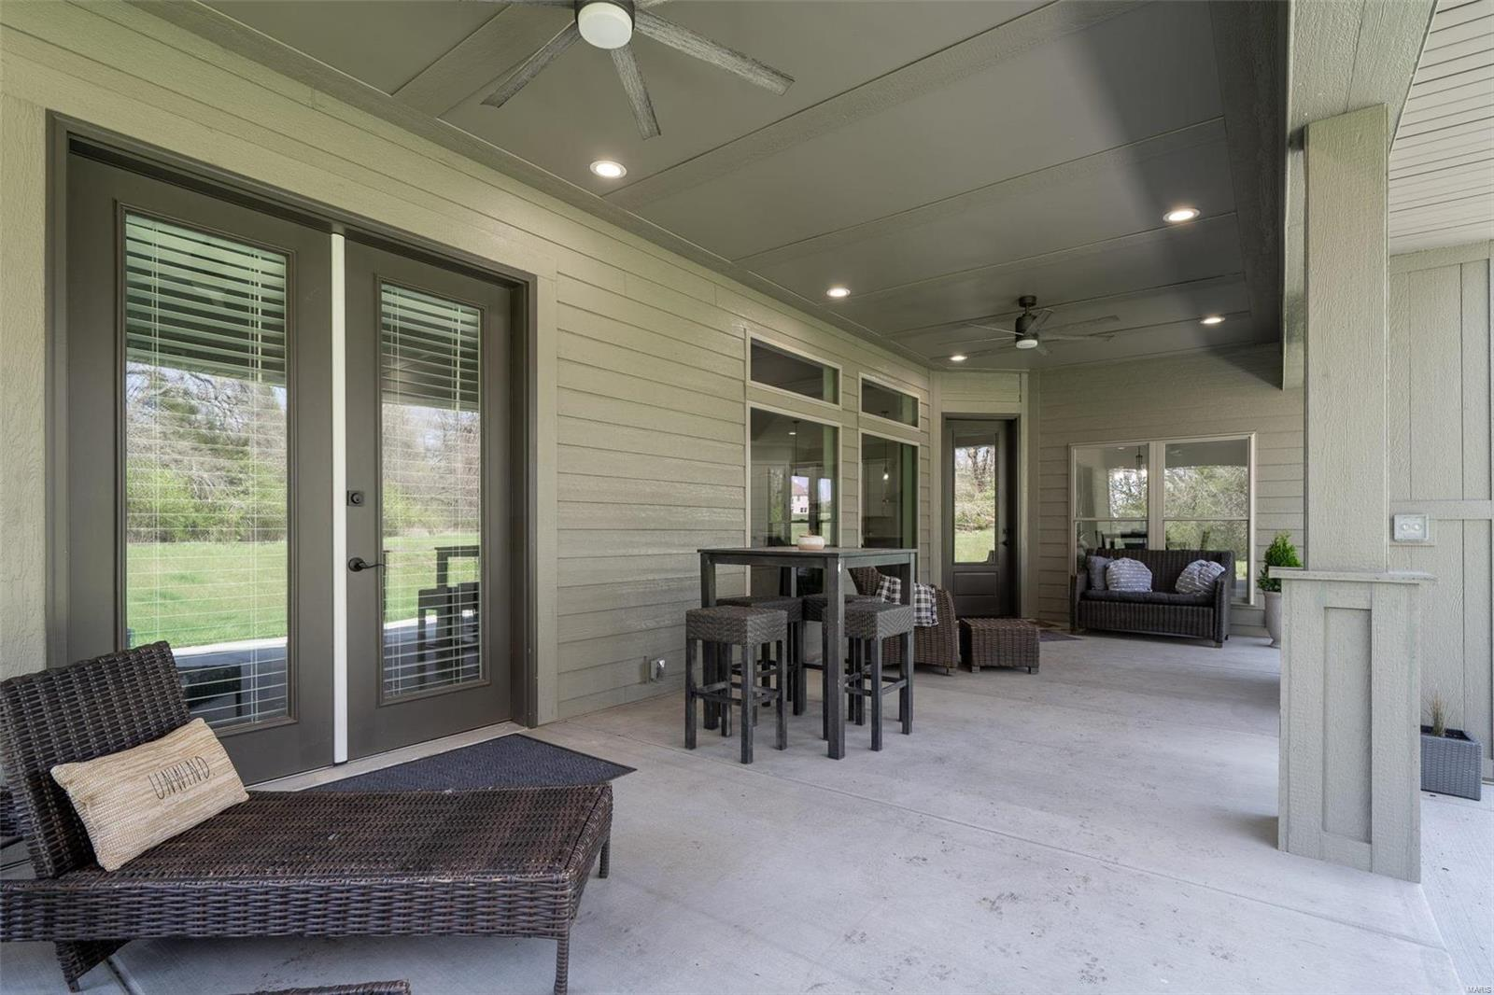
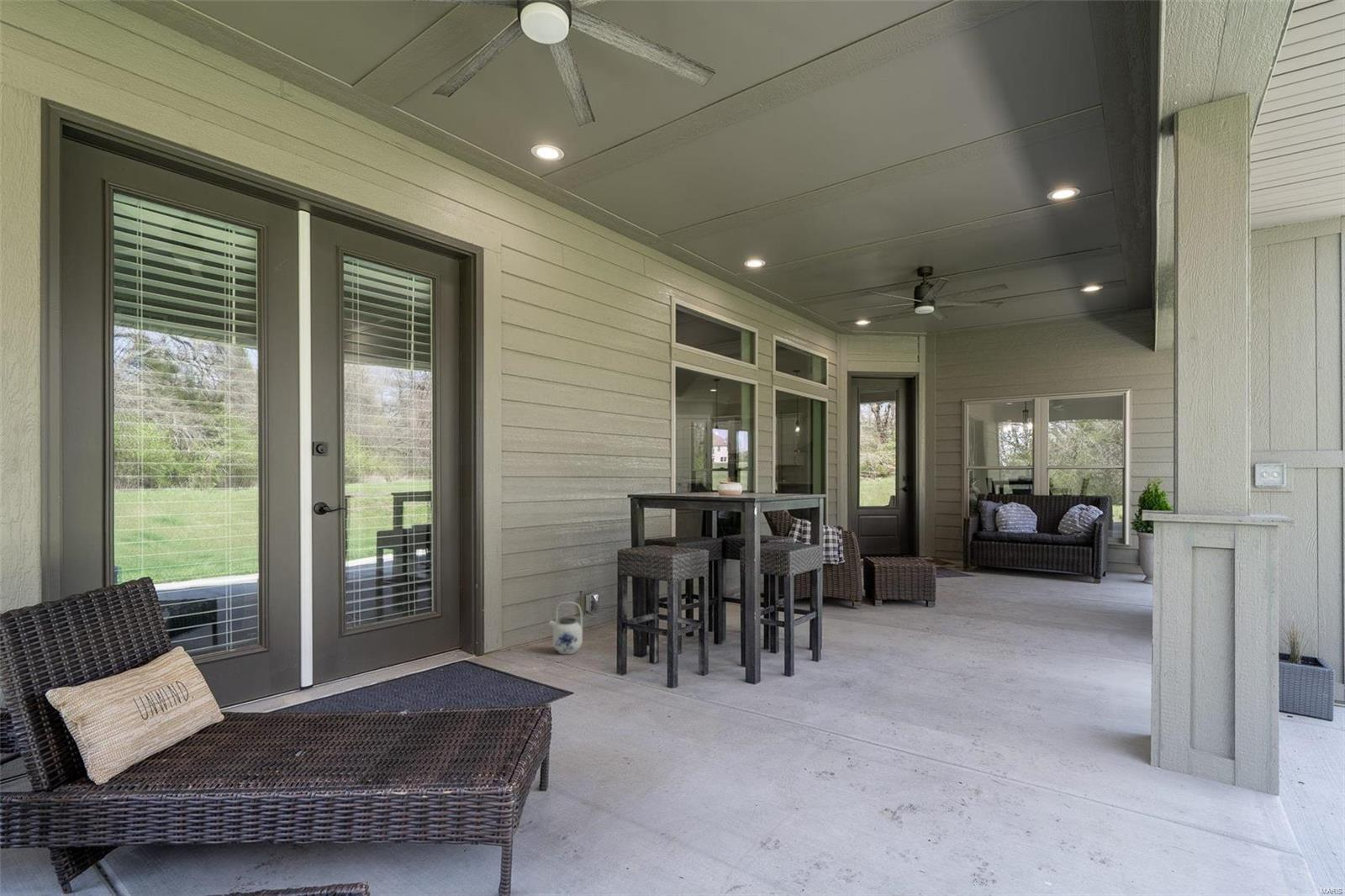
+ teapot [547,601,583,656]
